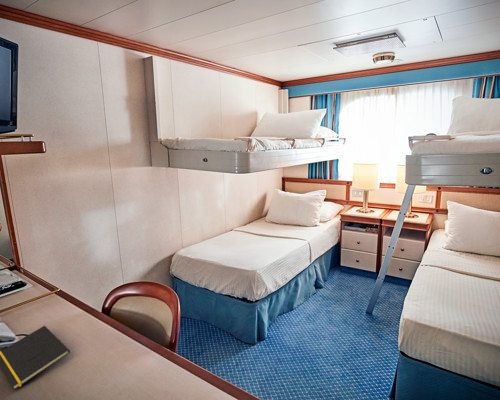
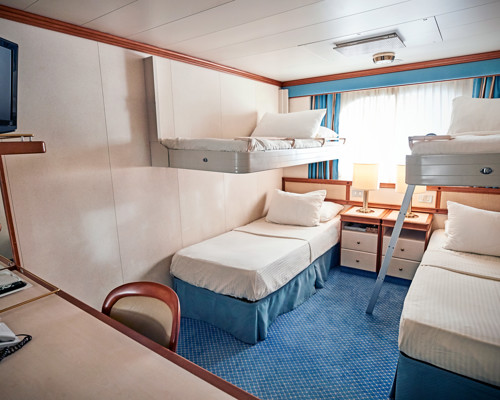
- notepad [0,325,71,391]
